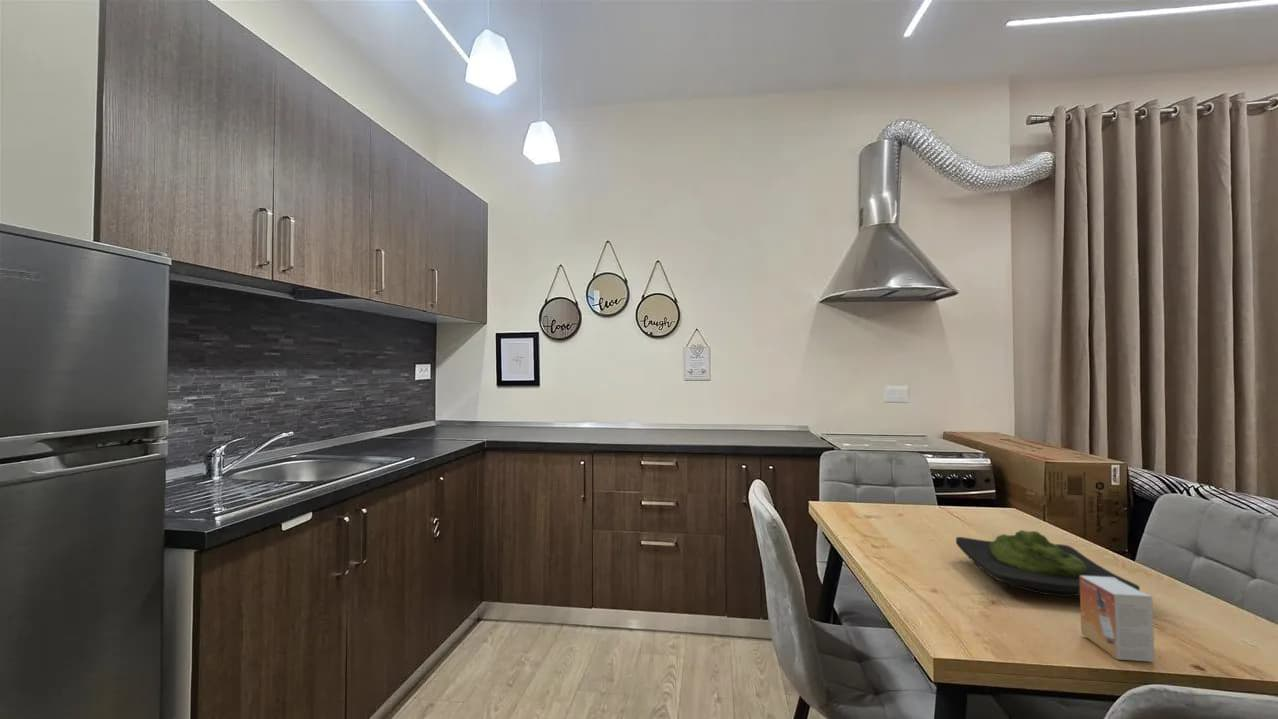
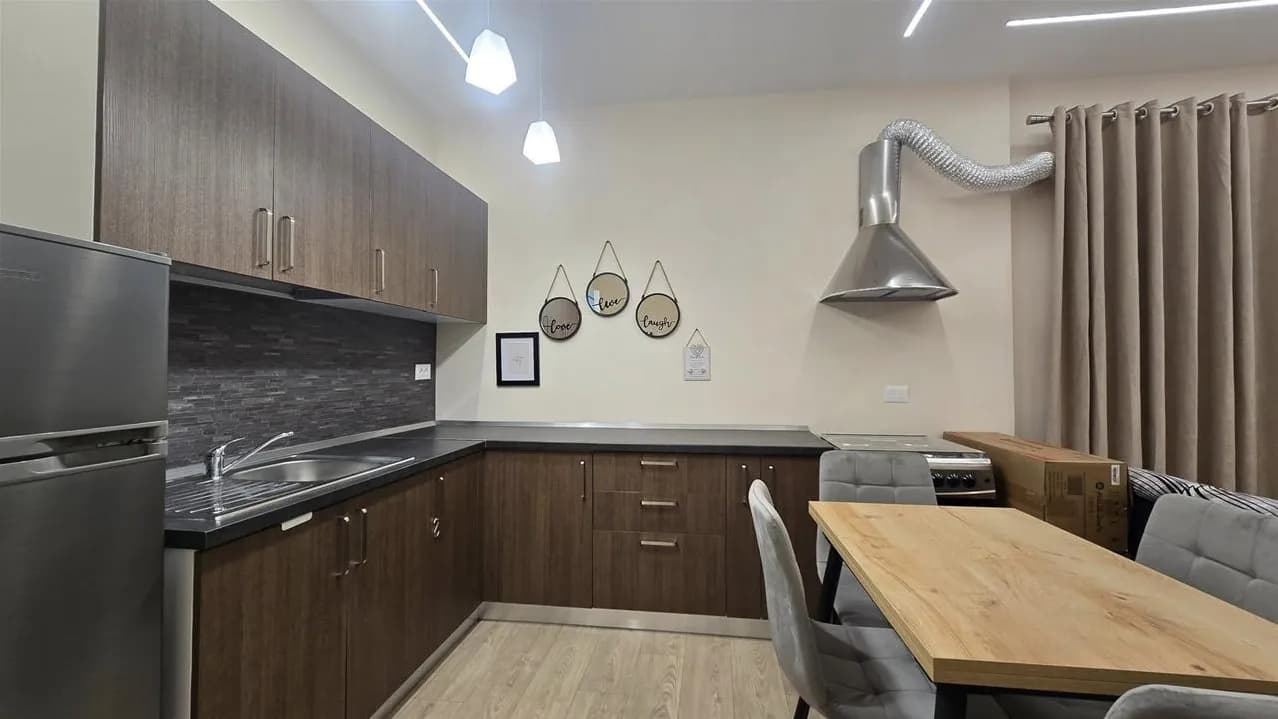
- small box [1079,576,1156,663]
- wasabi [955,529,1141,597]
